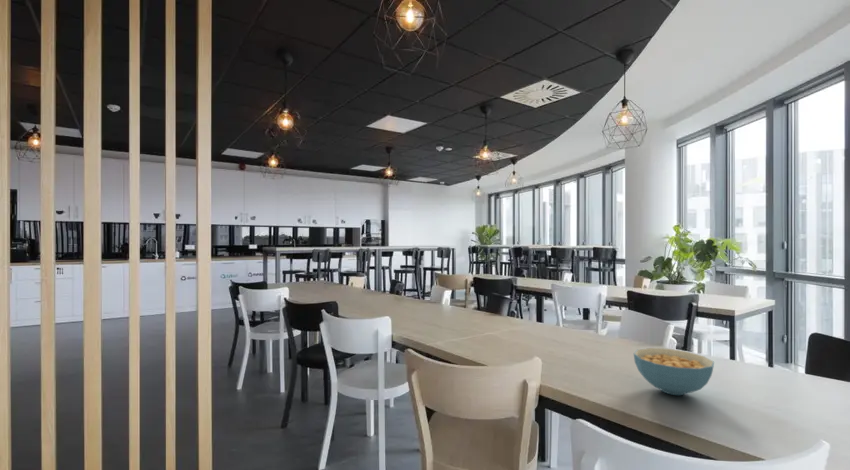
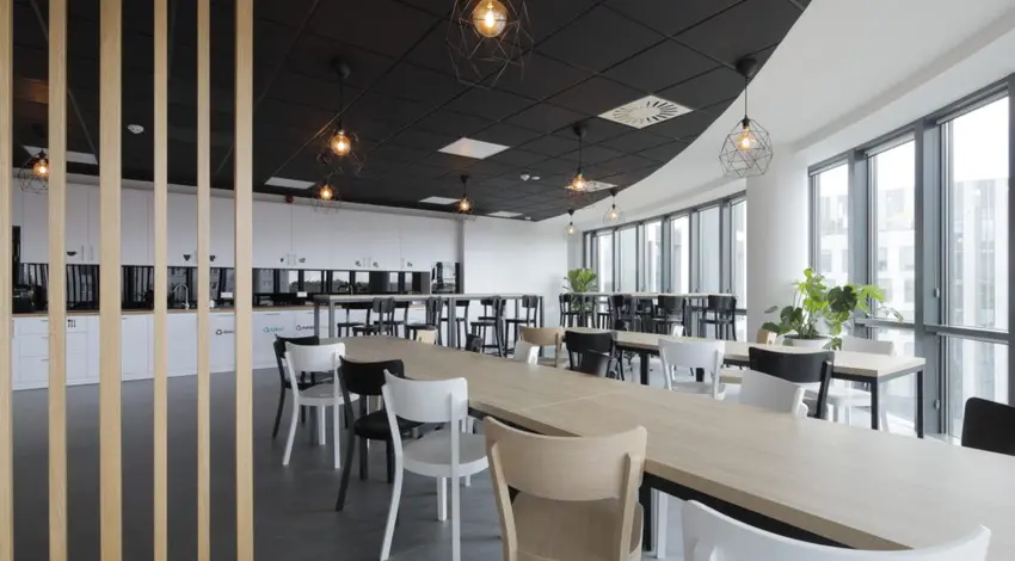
- cereal bowl [633,347,715,396]
